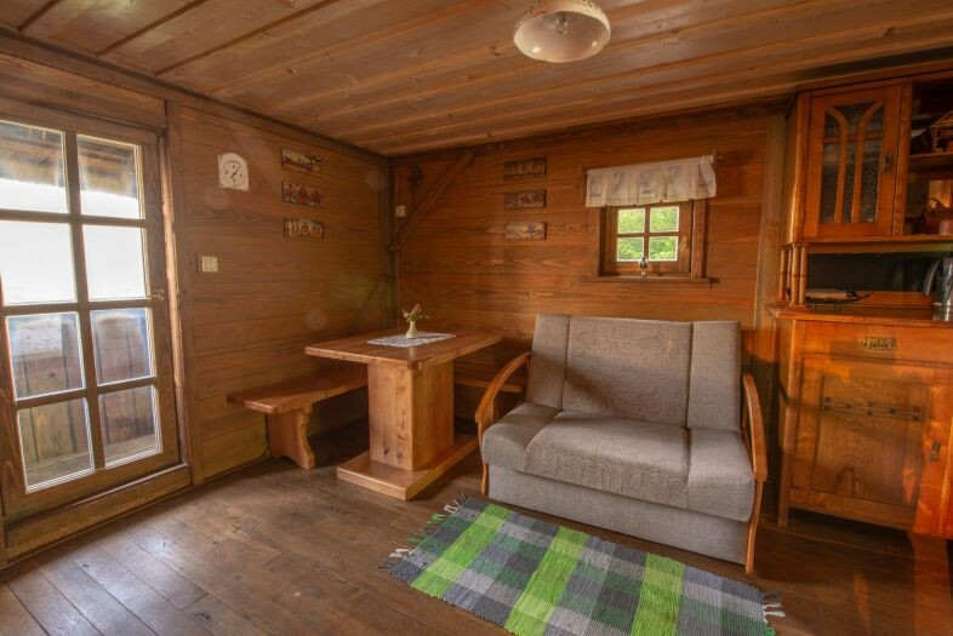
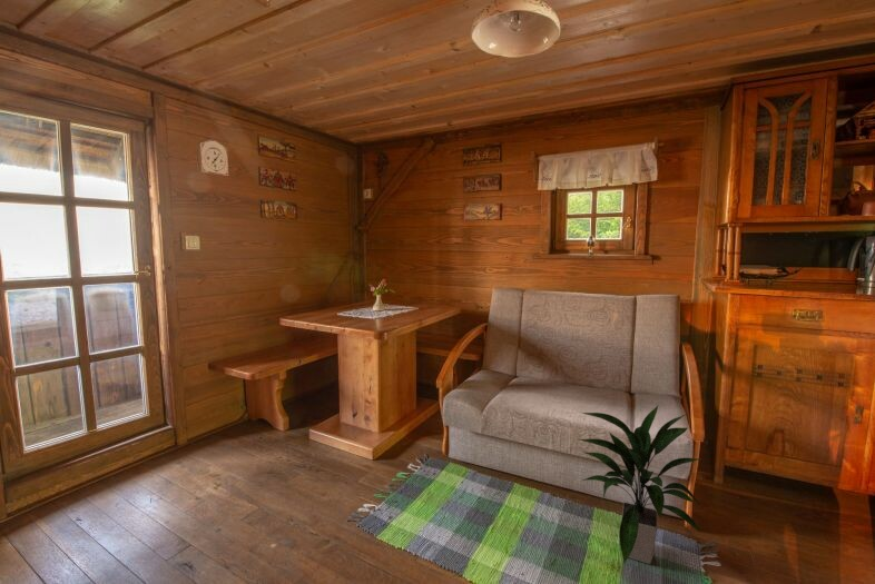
+ indoor plant [579,405,704,565]
